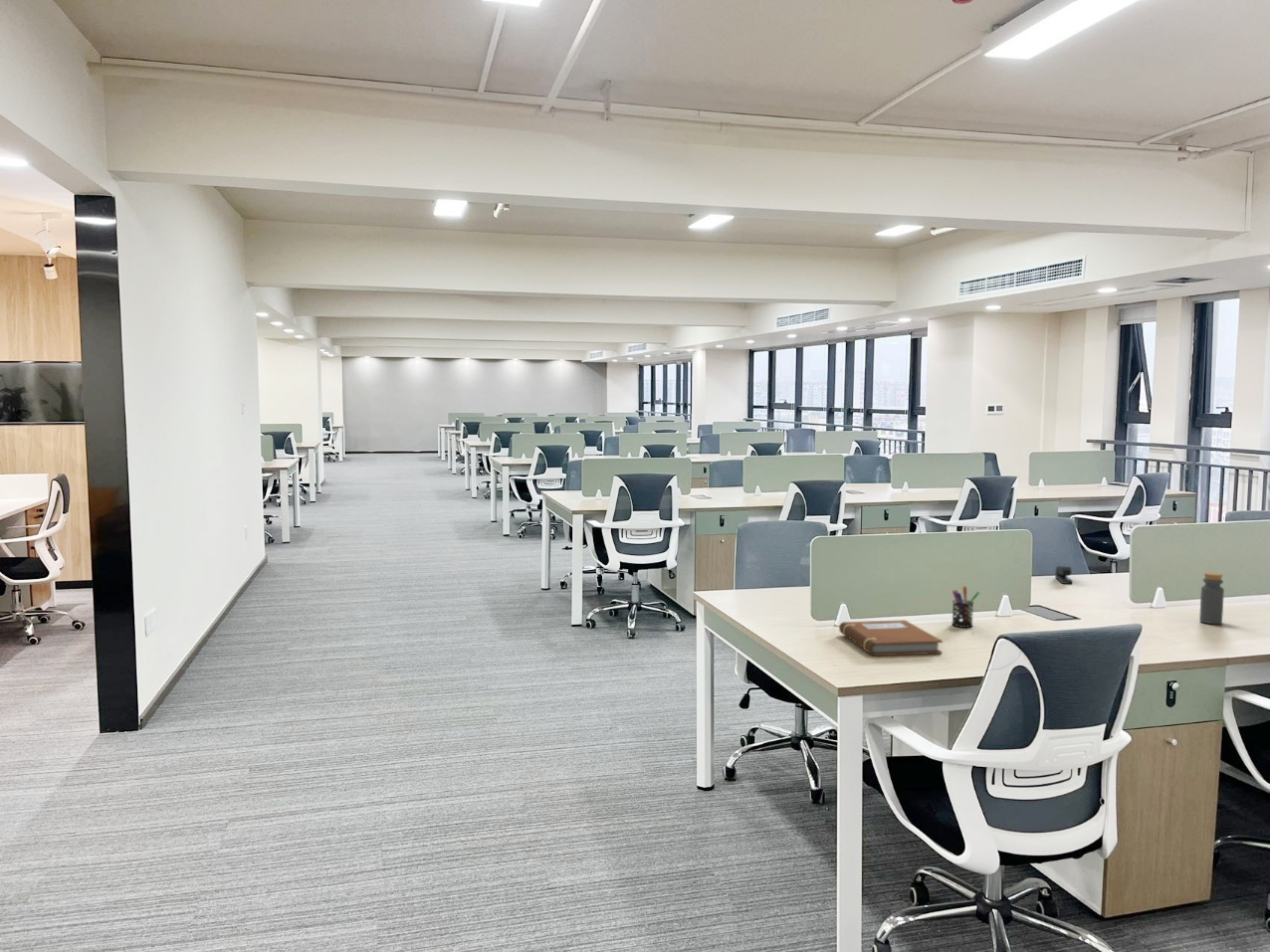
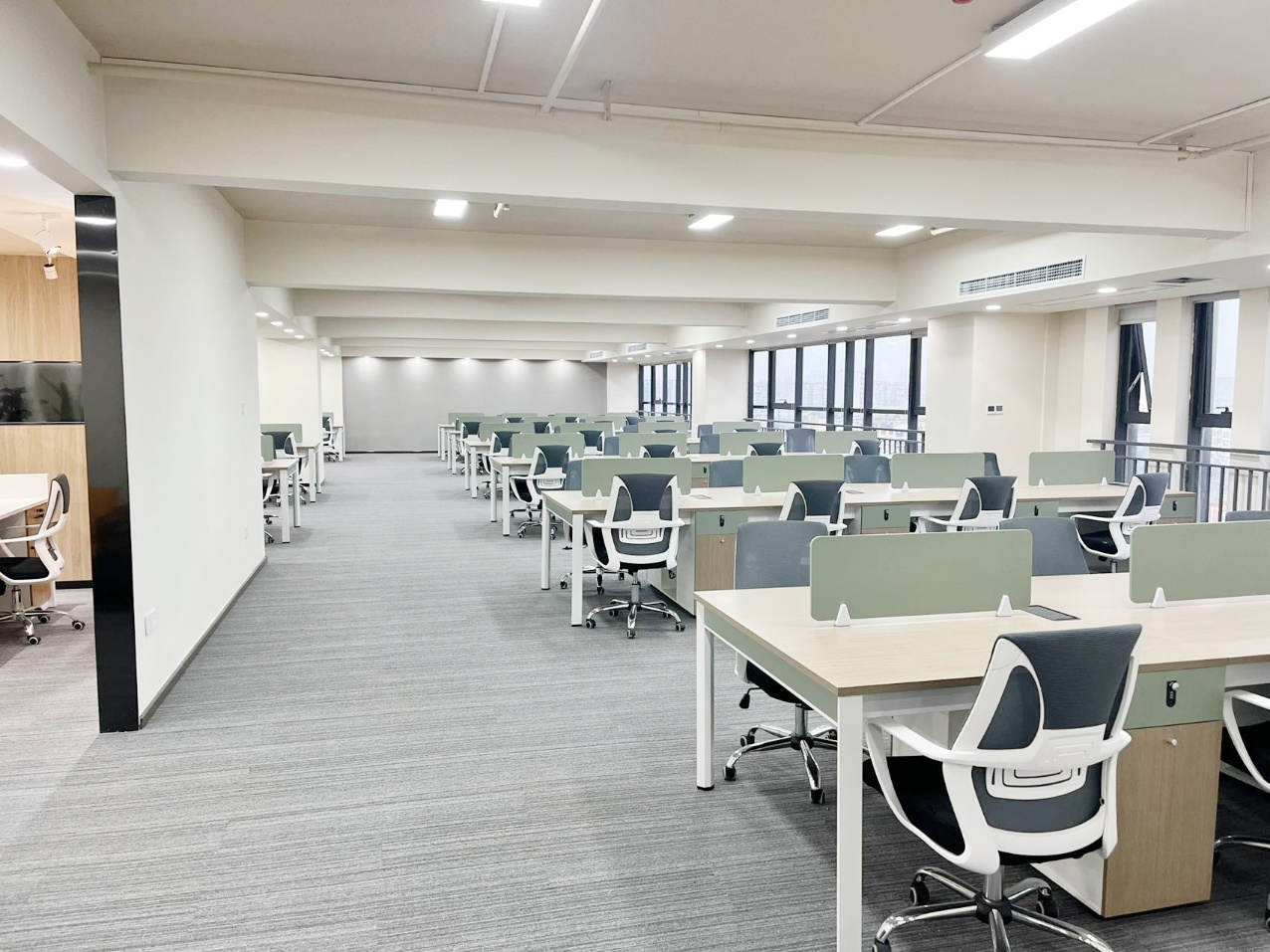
- stapler [1054,565,1073,585]
- pen holder [951,585,980,629]
- notebook [838,619,944,657]
- bottle [1198,571,1225,625]
